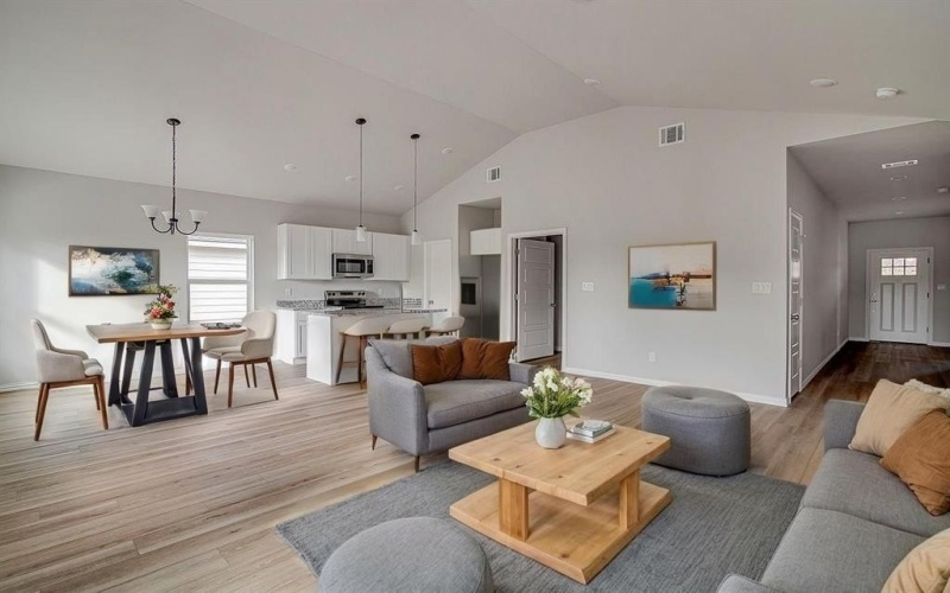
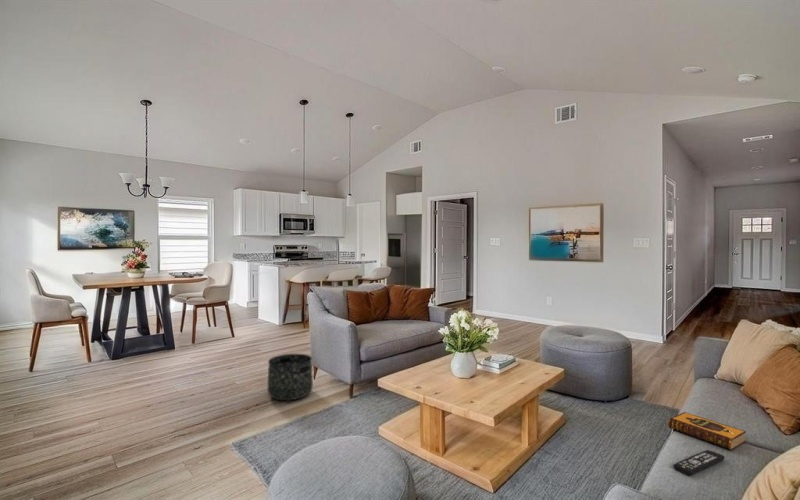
+ basket [267,353,314,402]
+ hardback book [667,411,747,451]
+ remote control [672,449,726,477]
